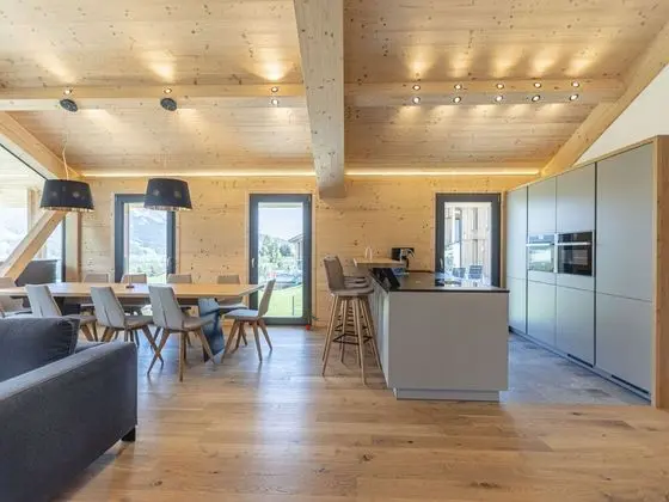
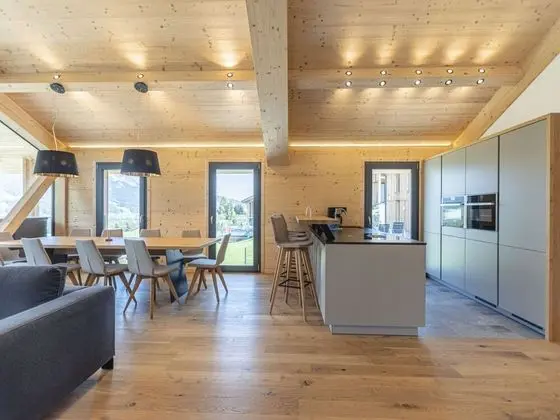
- potted plant [299,307,321,331]
